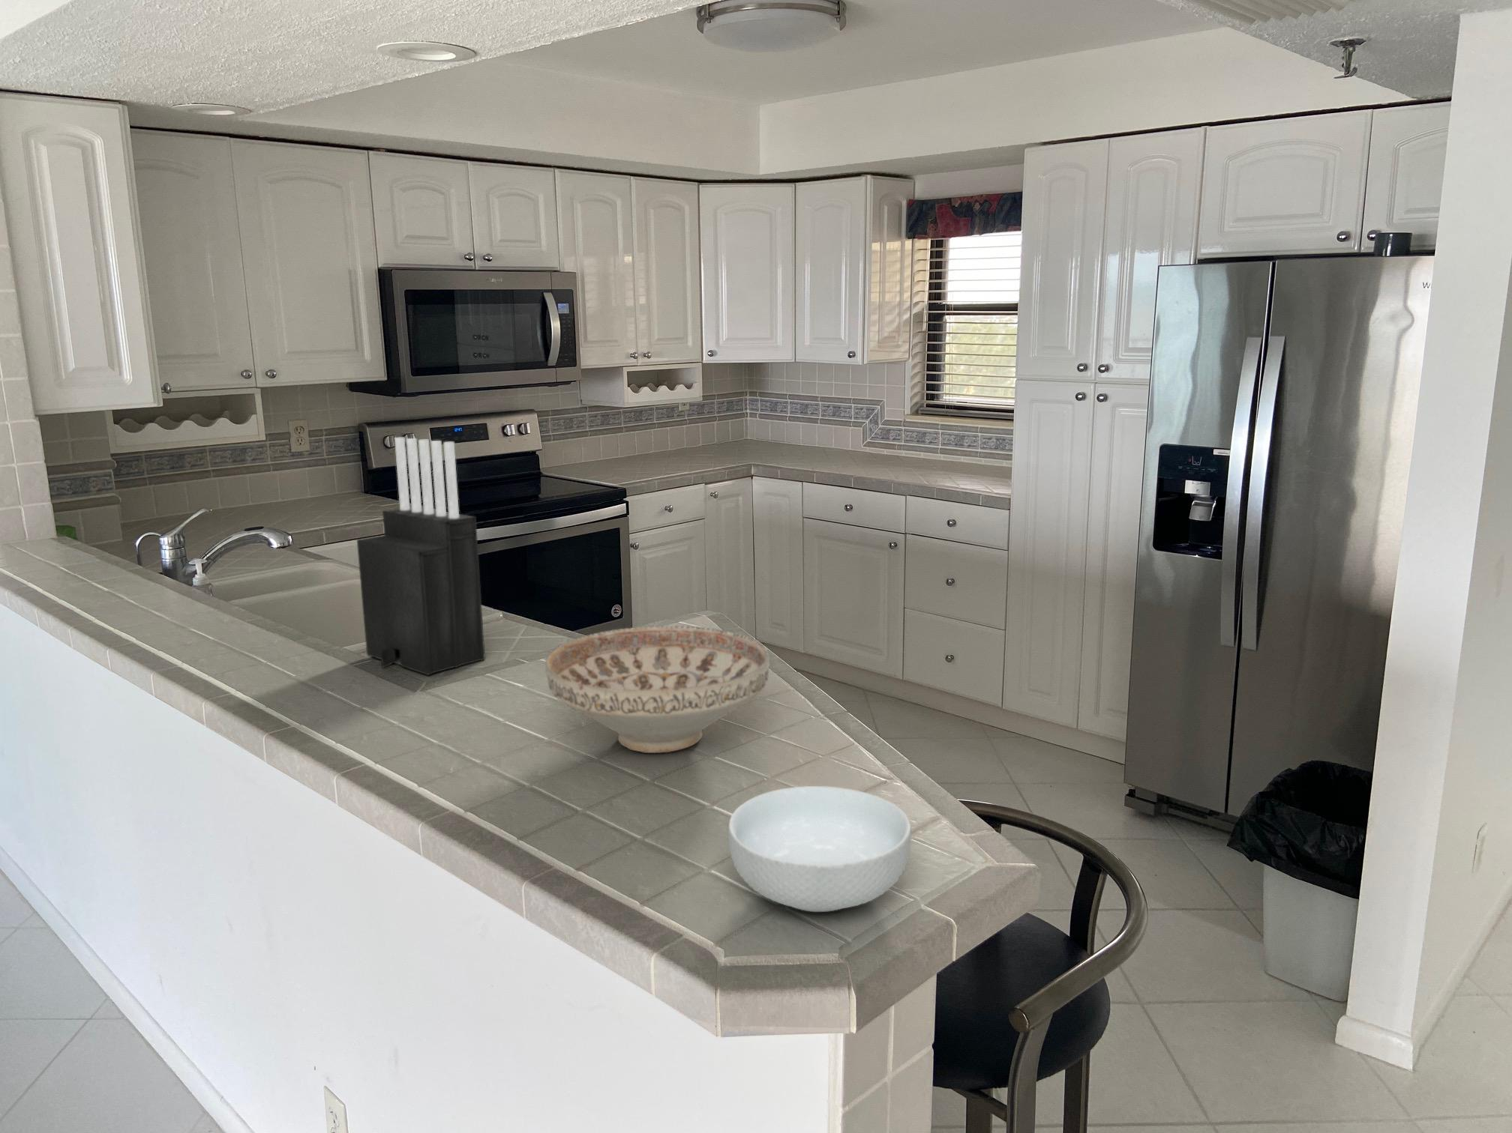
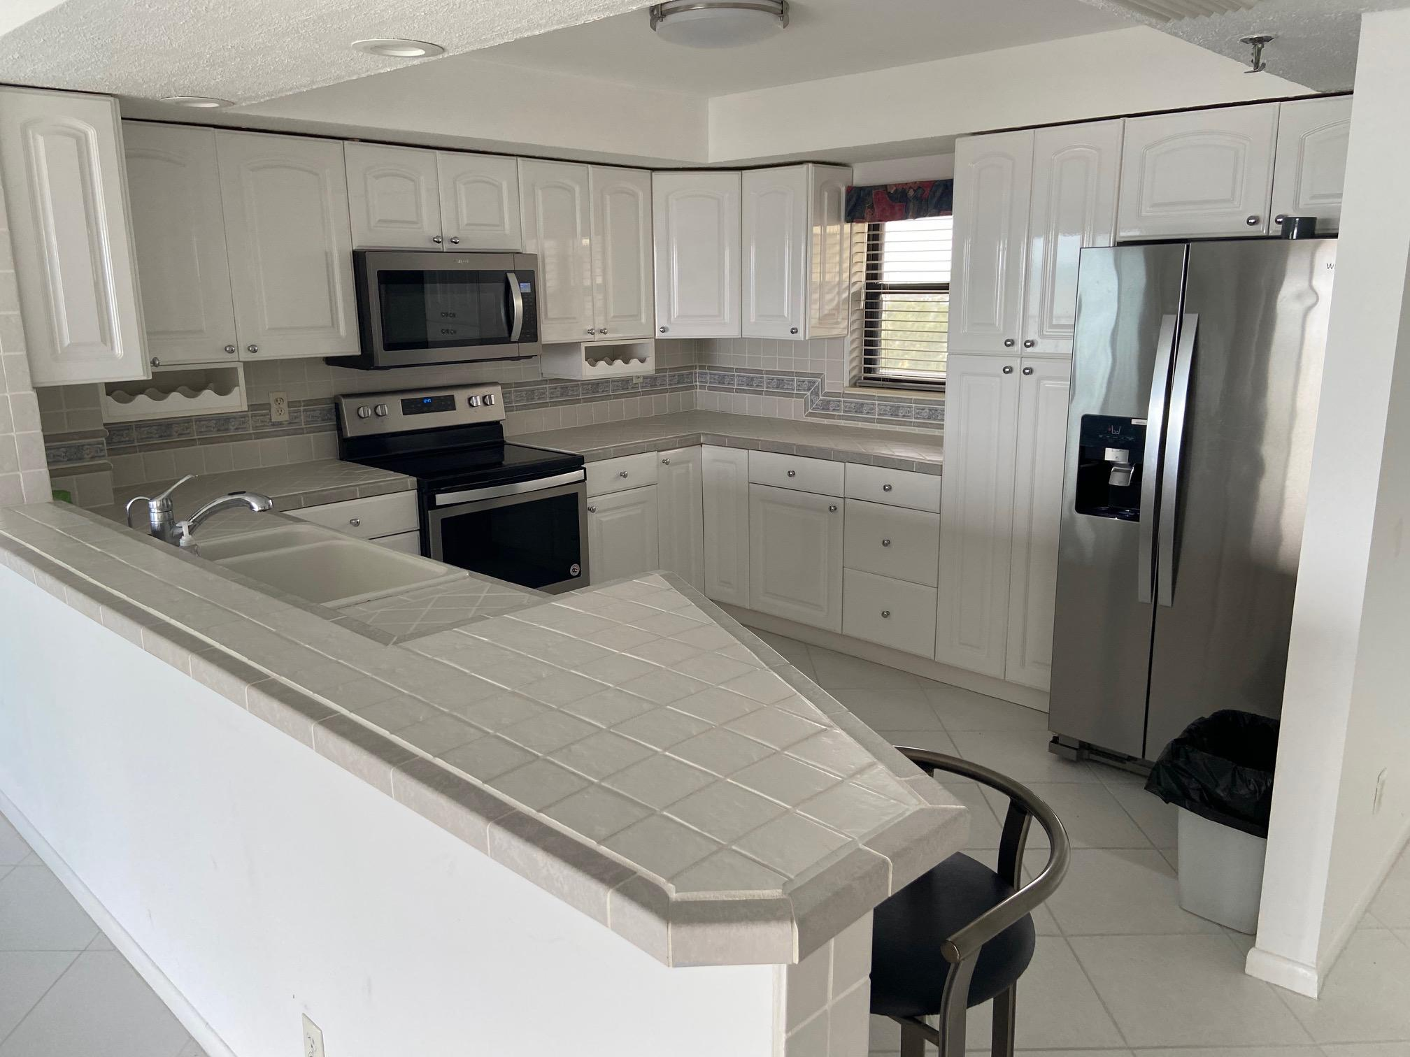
- decorative bowl [544,625,770,753]
- cereal bowl [727,785,912,913]
- knife block [356,437,486,676]
